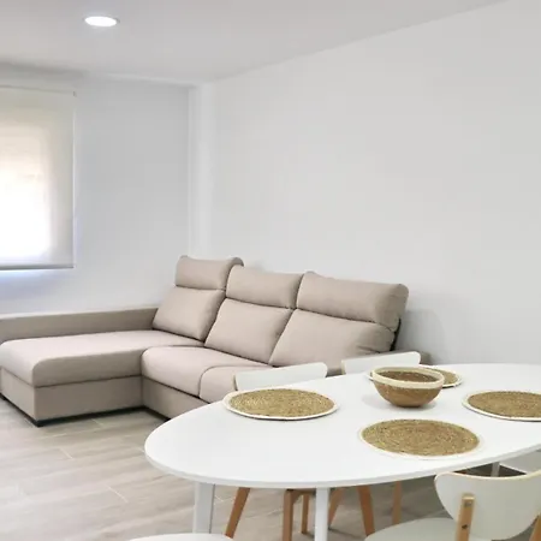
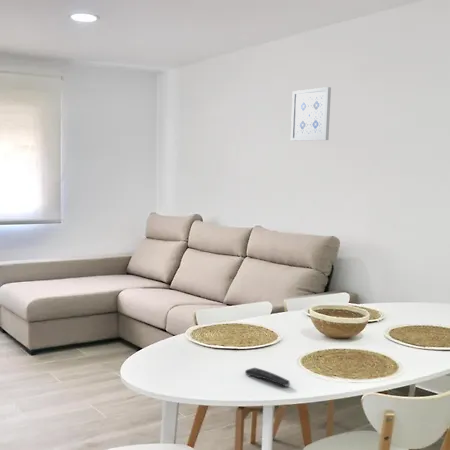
+ remote control [244,367,291,388]
+ wall art [290,86,332,142]
